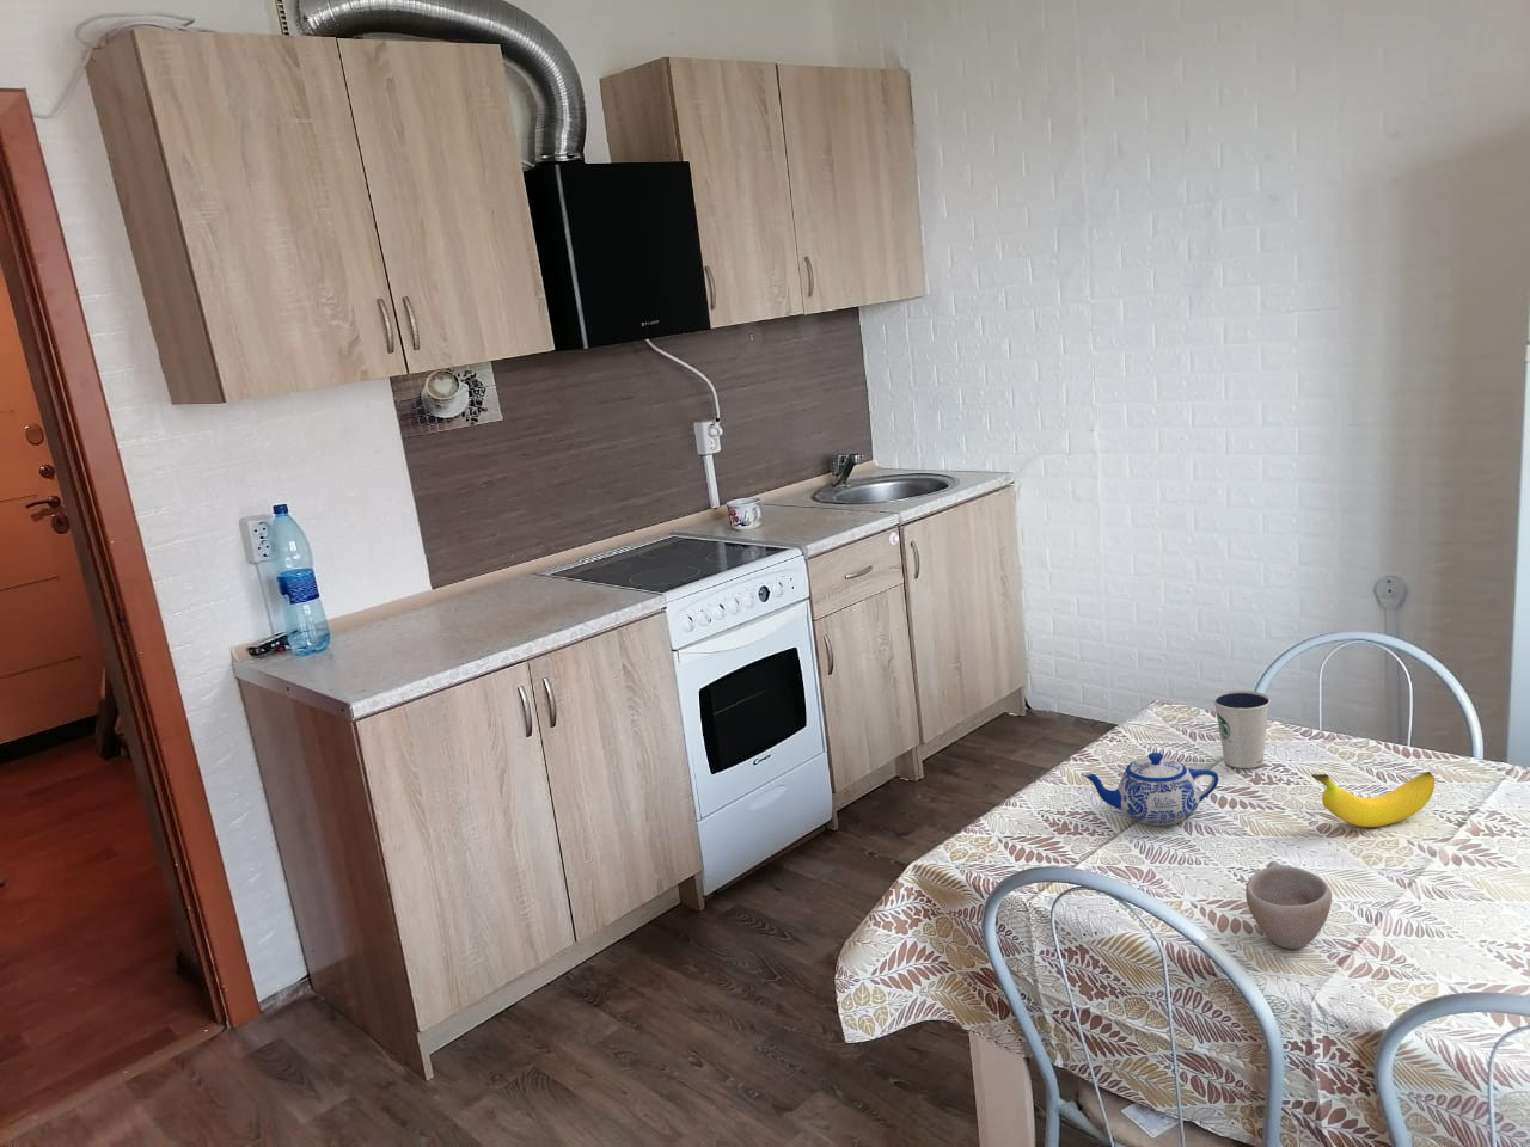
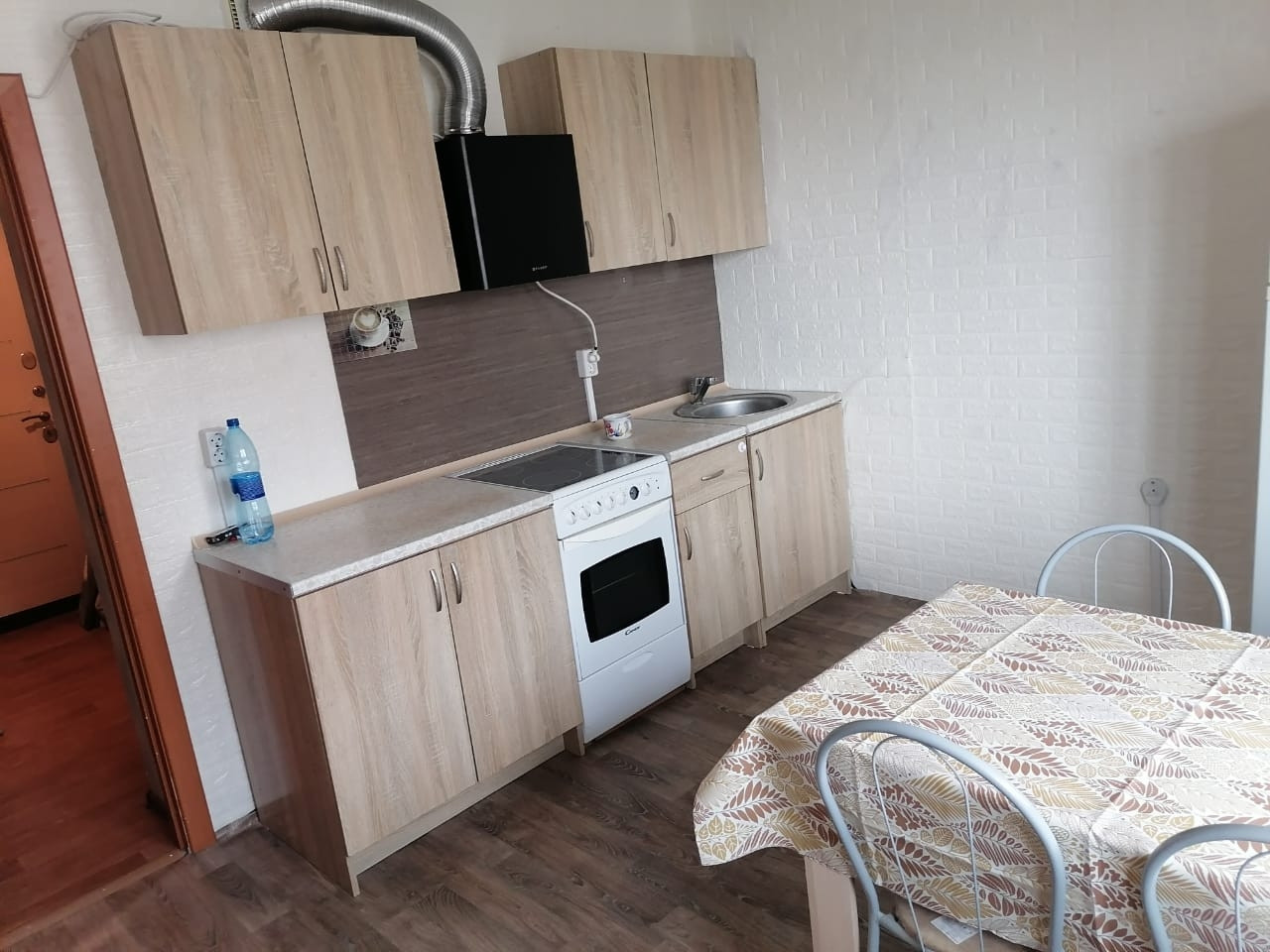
- cup [1244,860,1332,949]
- teapot [1081,752,1219,827]
- banana [1310,771,1436,828]
- dixie cup [1212,689,1272,770]
